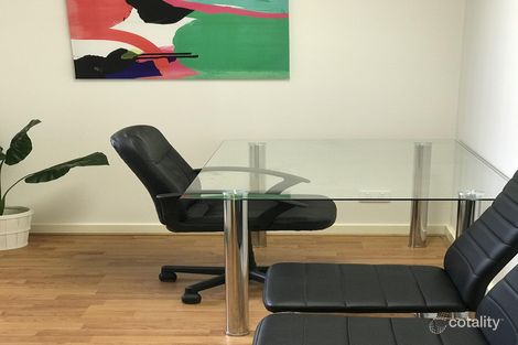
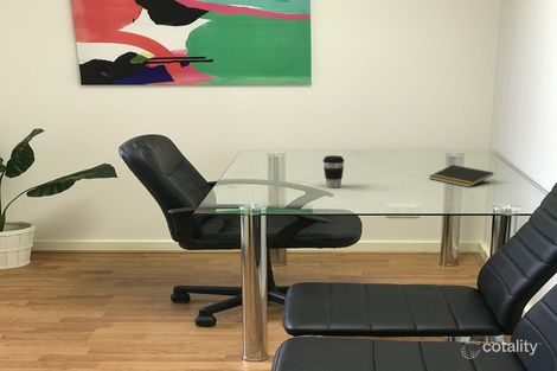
+ notepad [428,164,494,188]
+ coffee cup [322,154,345,188]
